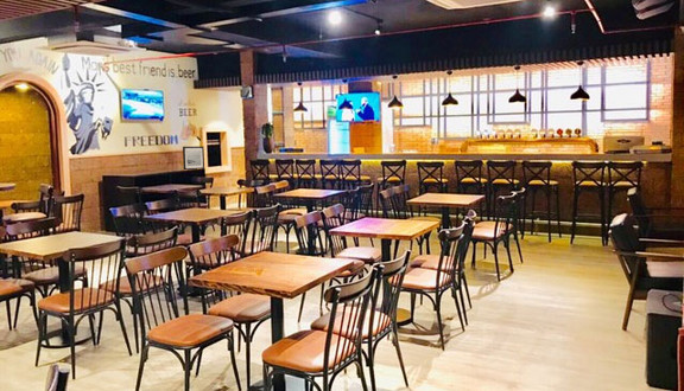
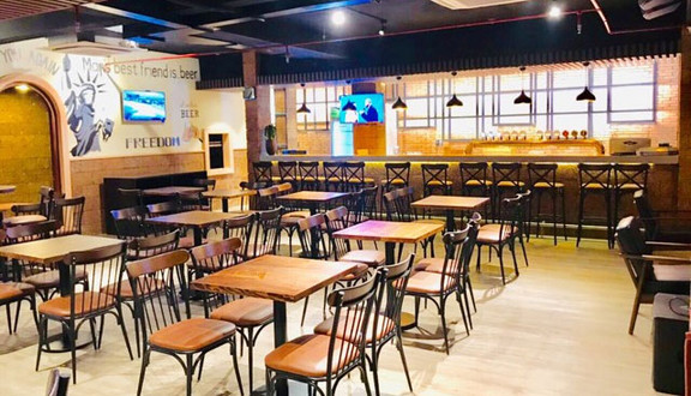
- wall art [182,146,205,171]
